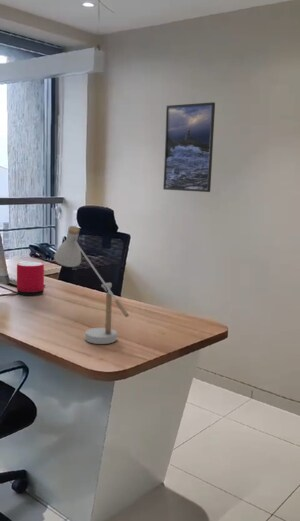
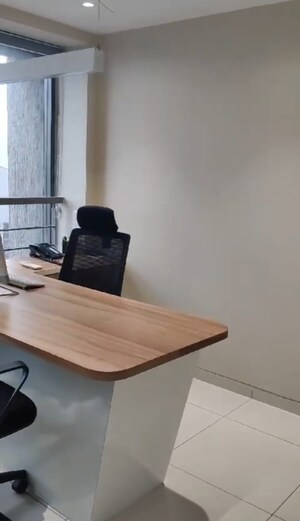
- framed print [162,101,216,193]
- desk lamp [53,225,130,345]
- speaker [16,261,45,296]
